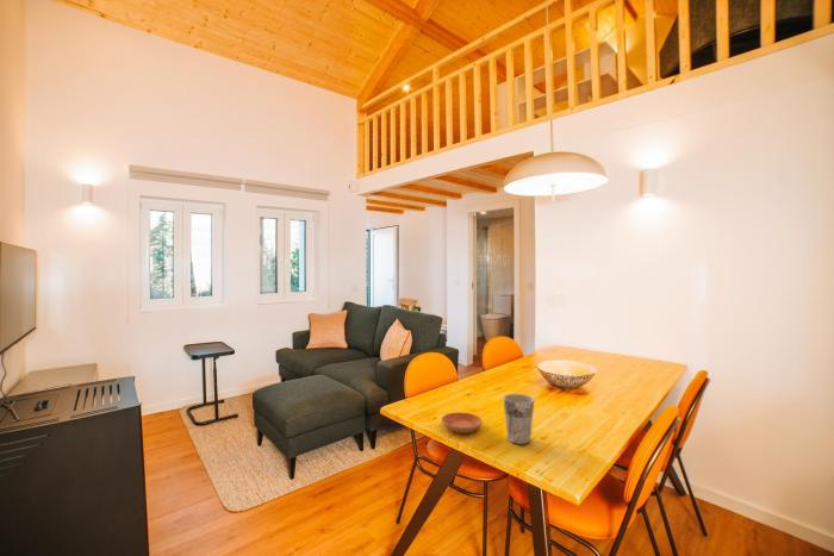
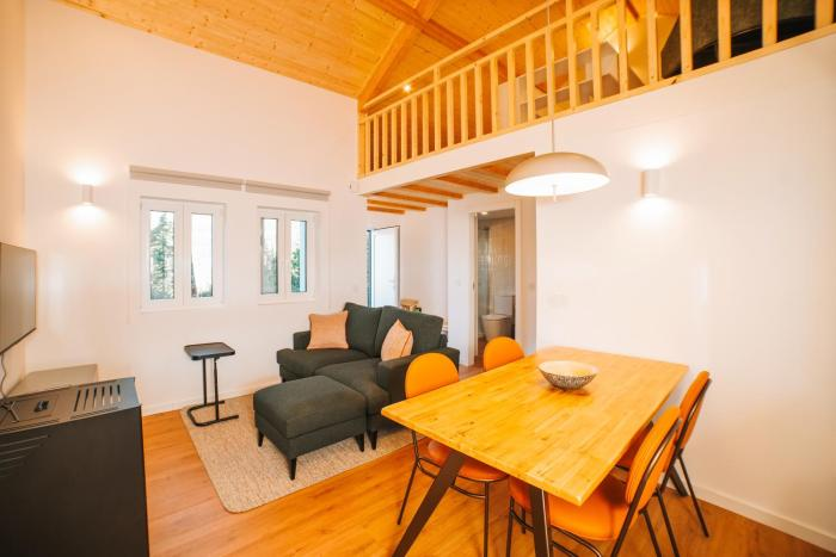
- cup [502,393,535,445]
- saucer [440,411,484,435]
